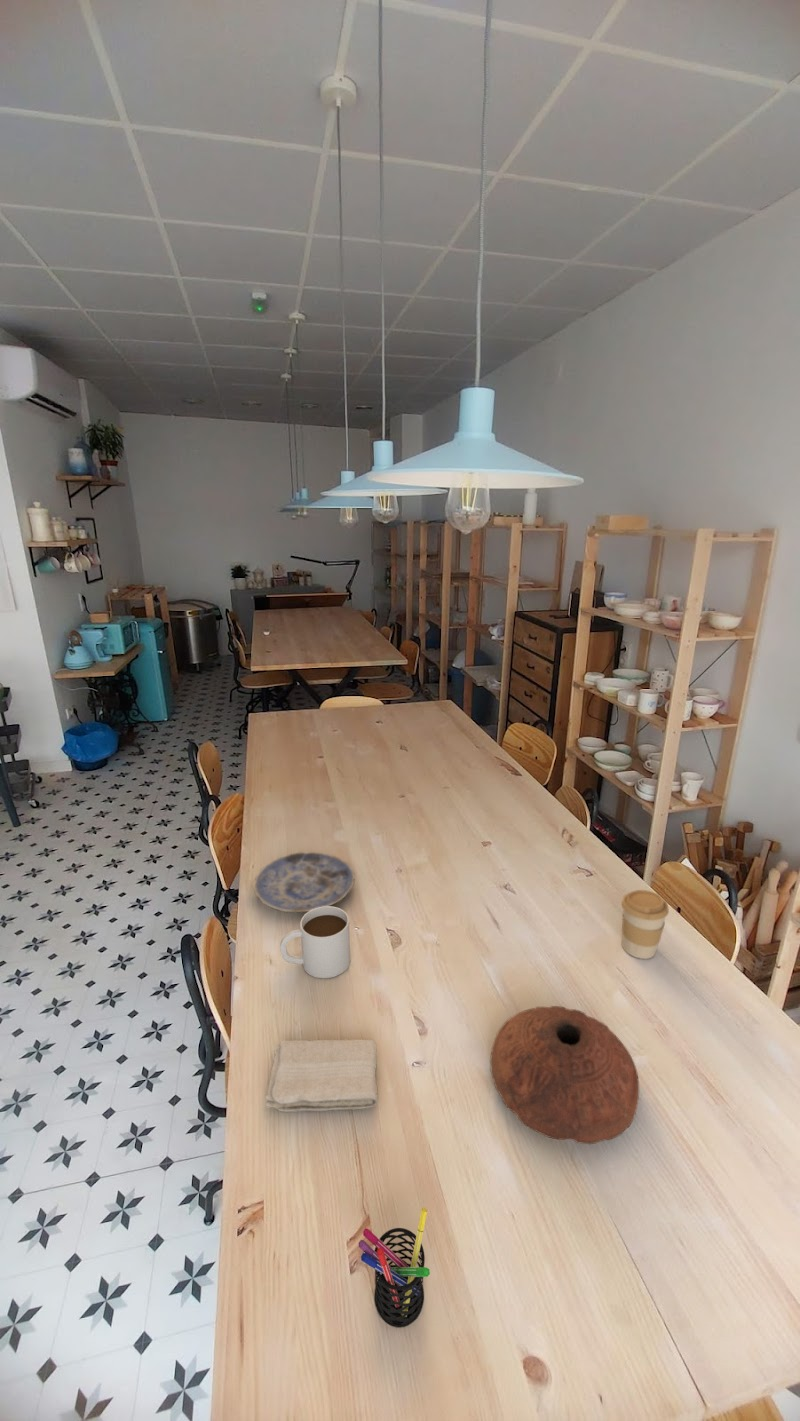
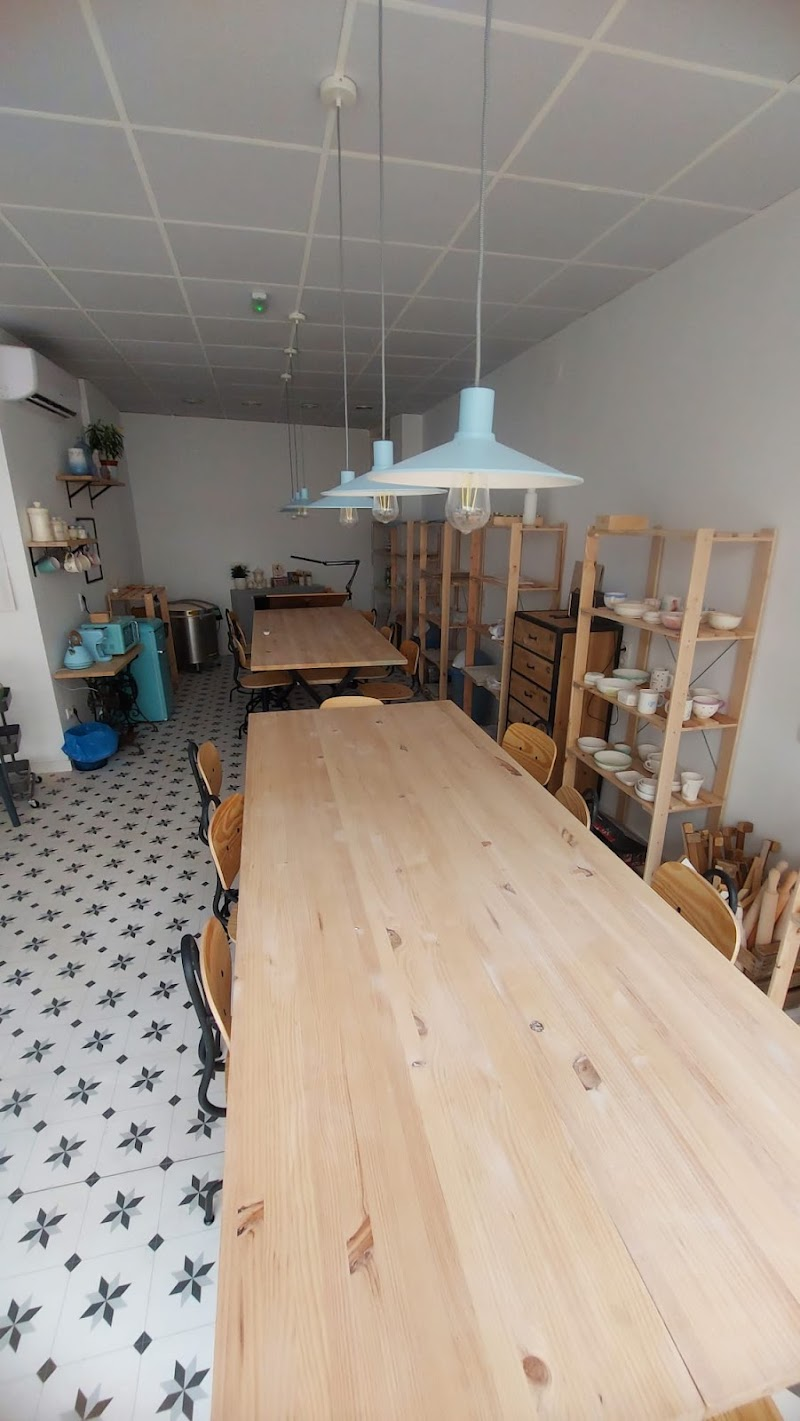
- washcloth [265,1038,379,1113]
- plate [253,851,355,913]
- coffee cup [621,889,670,960]
- pen holder [358,1207,431,1328]
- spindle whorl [489,1005,640,1146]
- mug [279,905,351,979]
